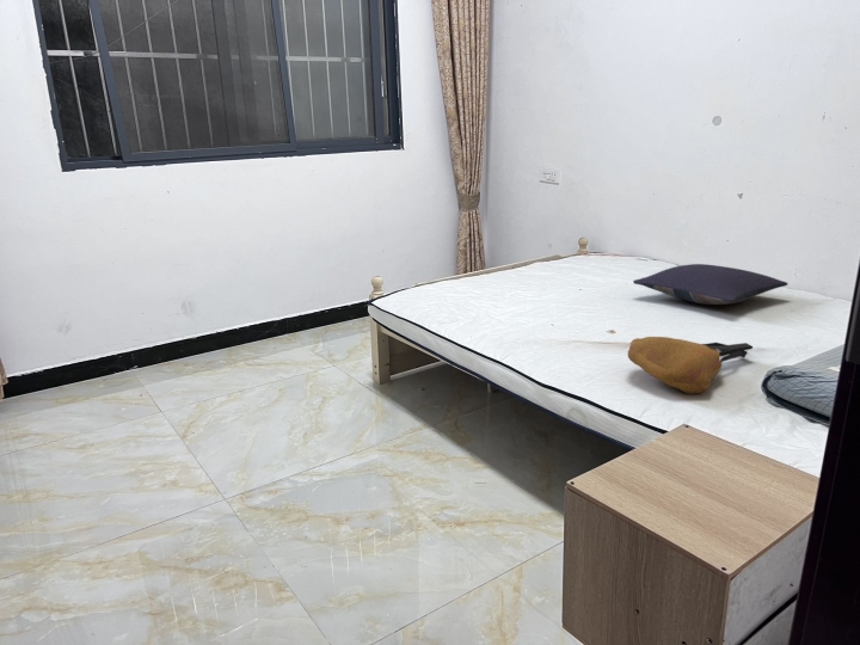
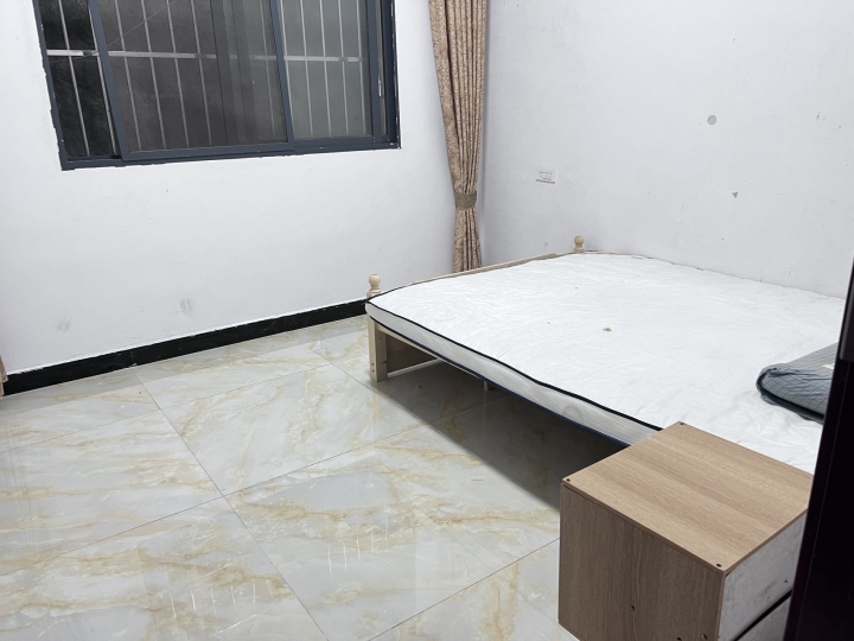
- tote bag [627,336,754,395]
- pillow [632,263,788,306]
